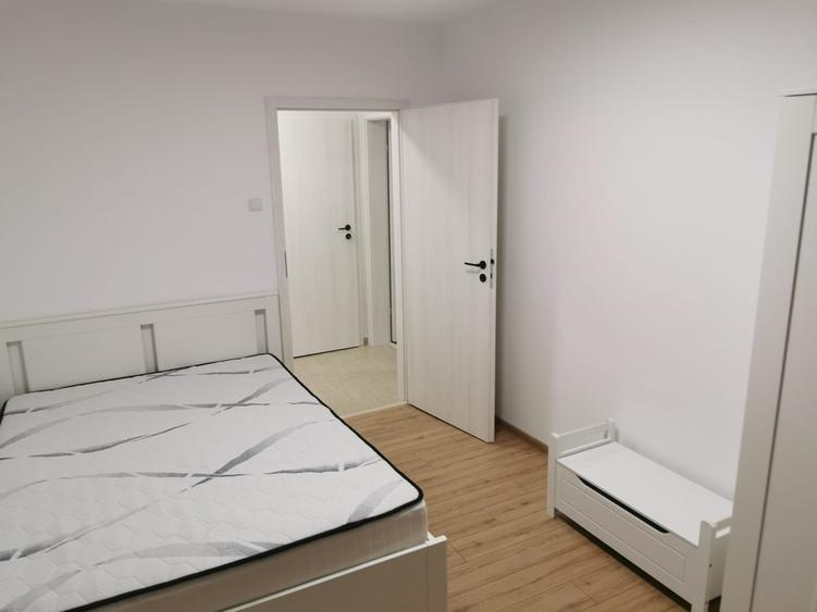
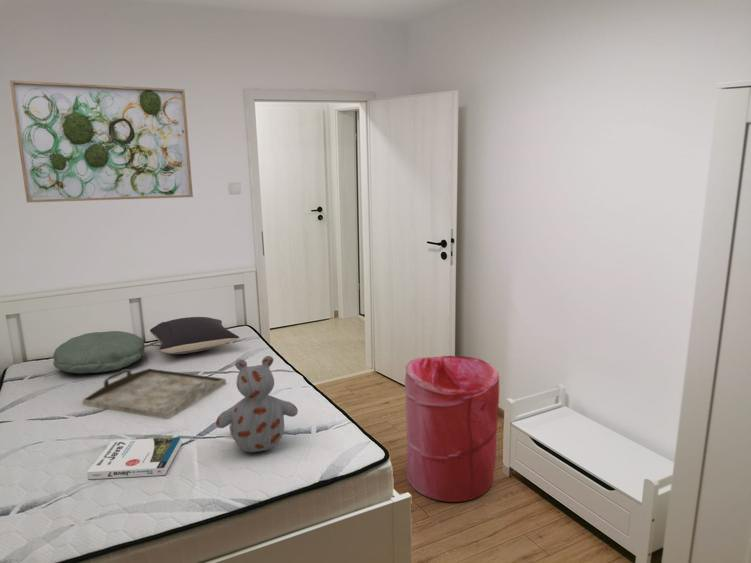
+ stuffed bear [215,355,299,453]
+ pillow [52,330,145,375]
+ wall art [9,79,194,204]
+ pillow [149,316,240,355]
+ laundry hamper [404,355,500,503]
+ serving tray [81,368,227,420]
+ book [86,436,183,480]
